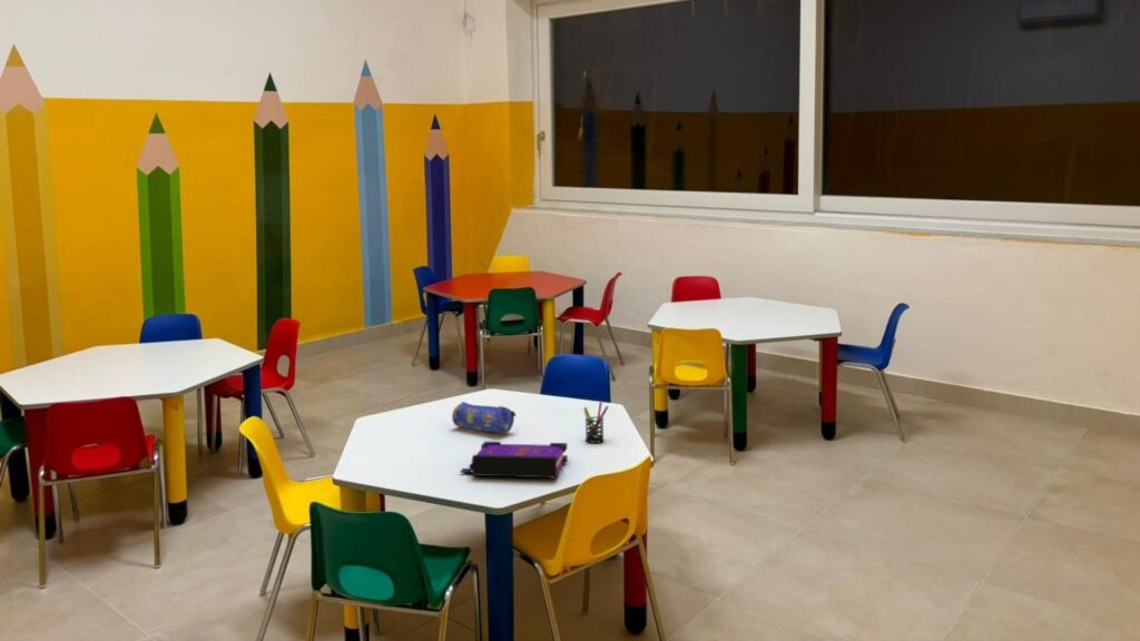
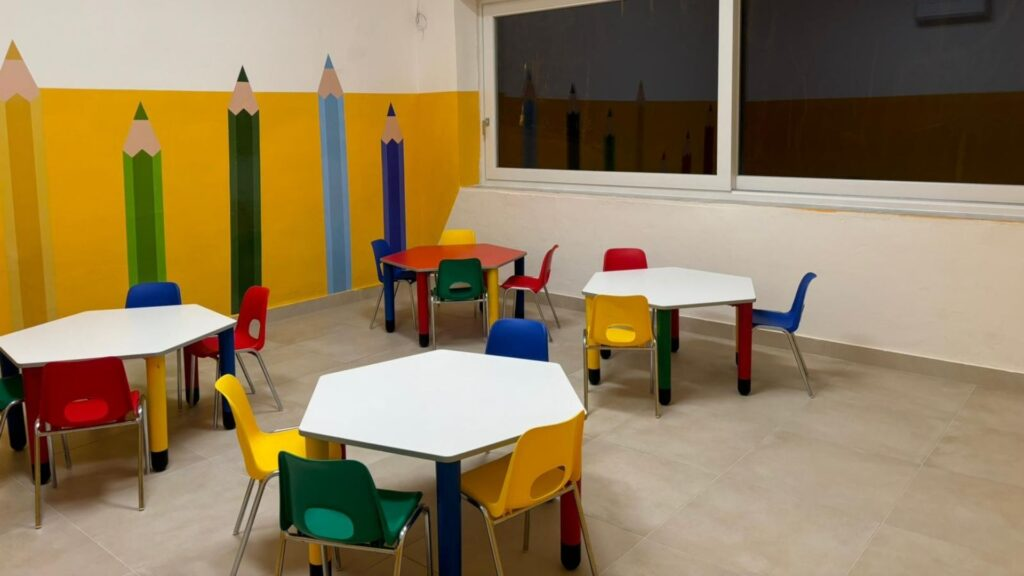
- pen holder [582,401,610,444]
- board game [459,441,569,479]
- pencil case [451,401,518,435]
